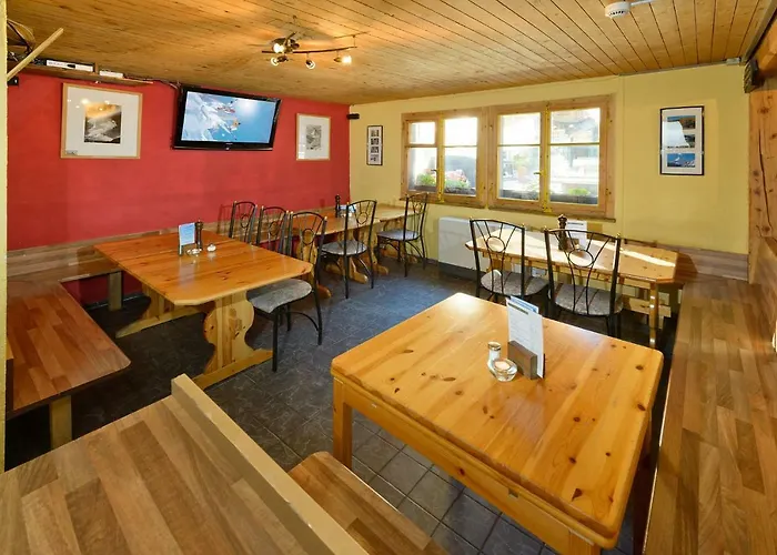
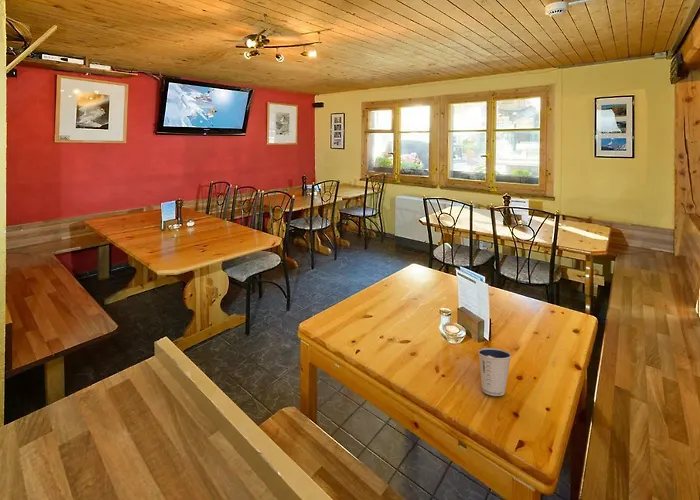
+ dixie cup [477,347,512,397]
